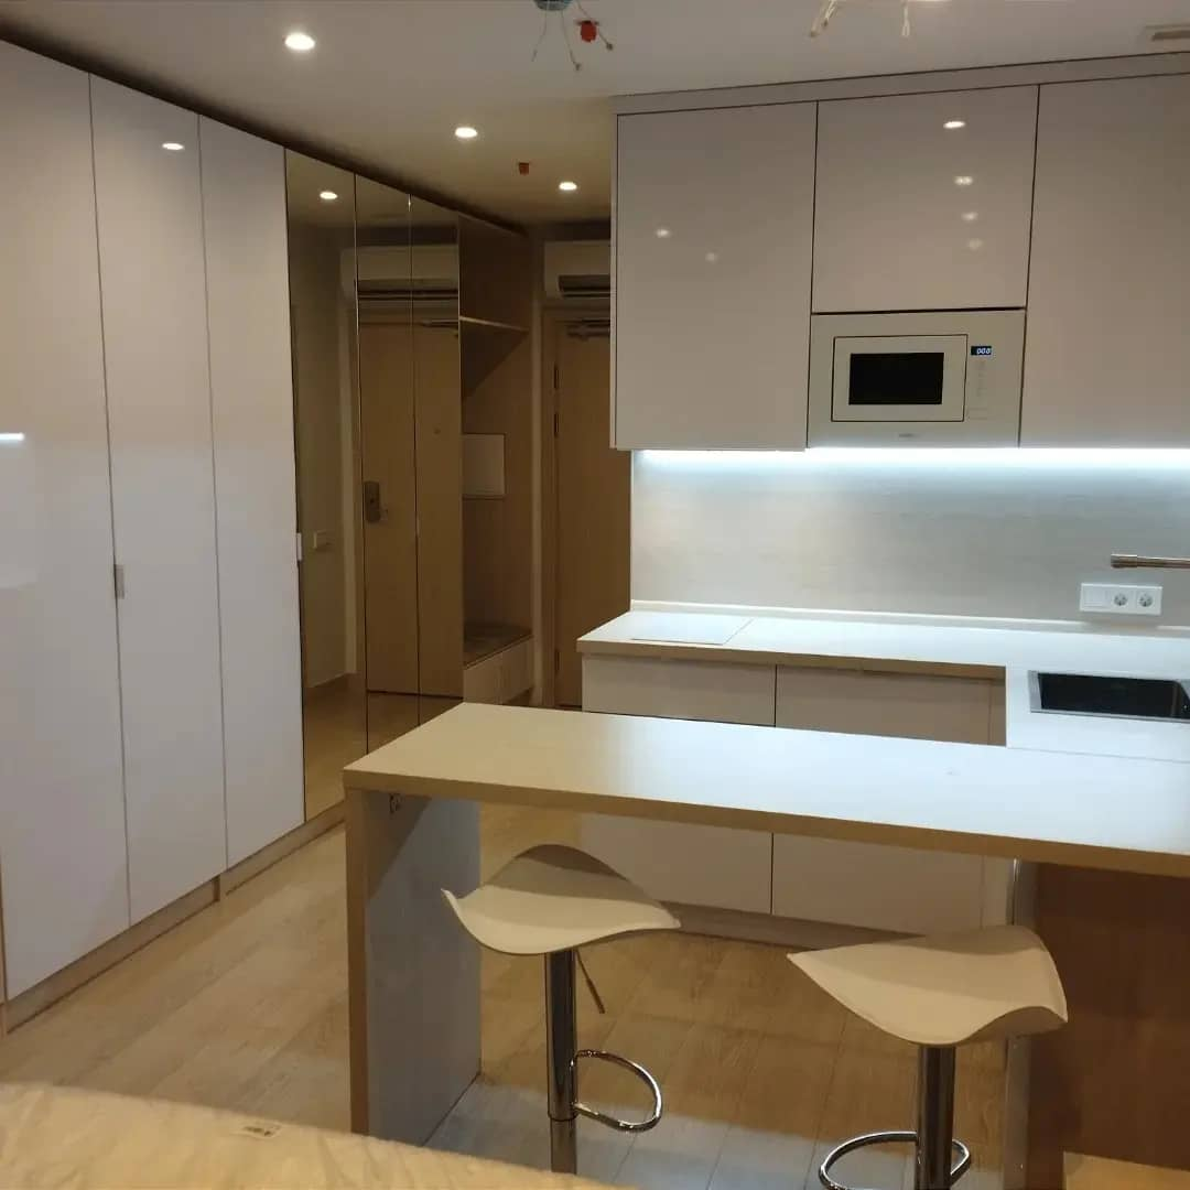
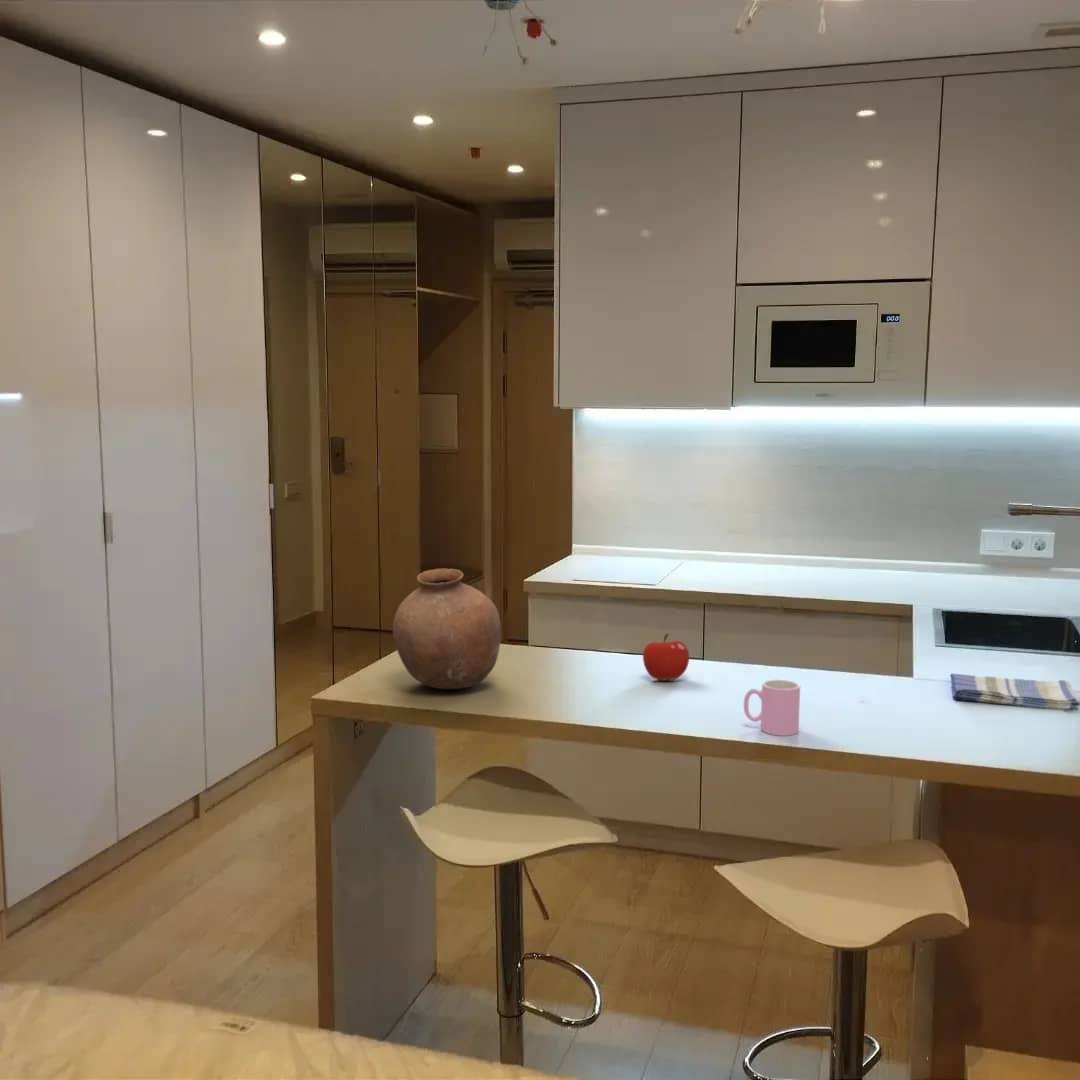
+ dish towel [949,673,1080,712]
+ fruit [642,633,690,682]
+ cup [743,679,801,737]
+ pottery [392,568,502,690]
